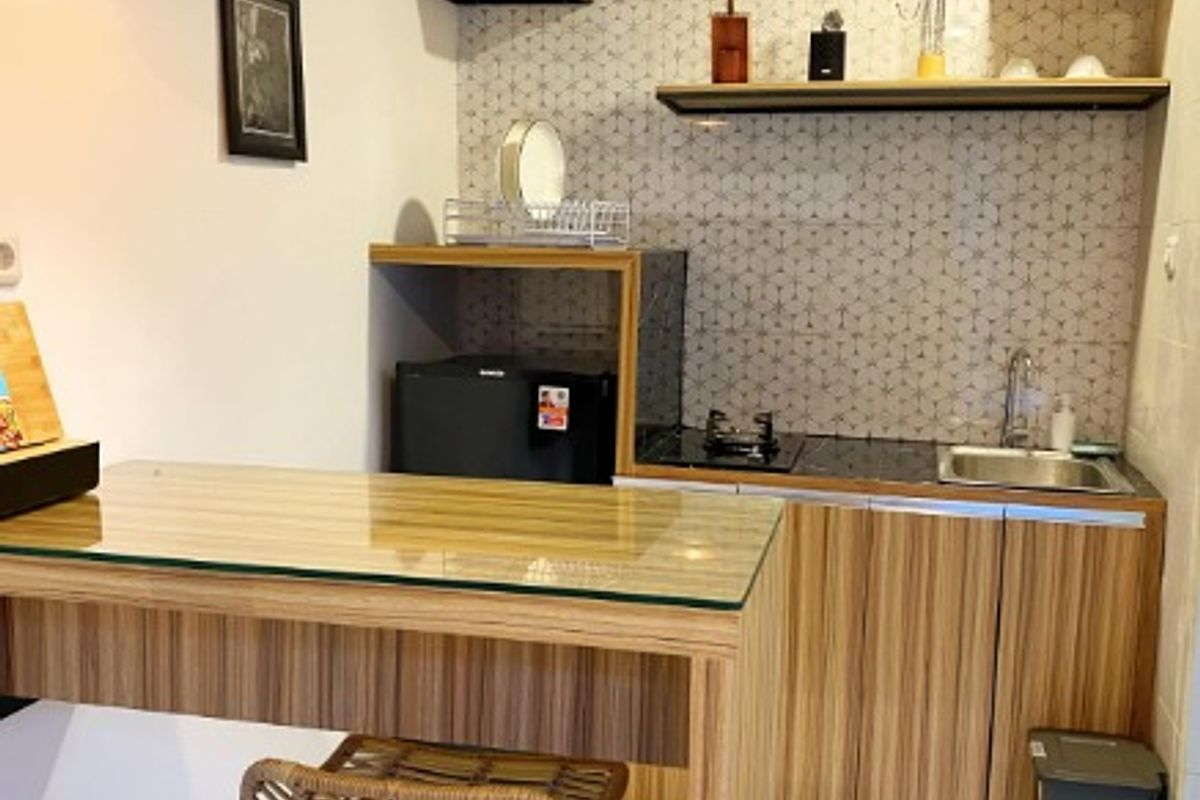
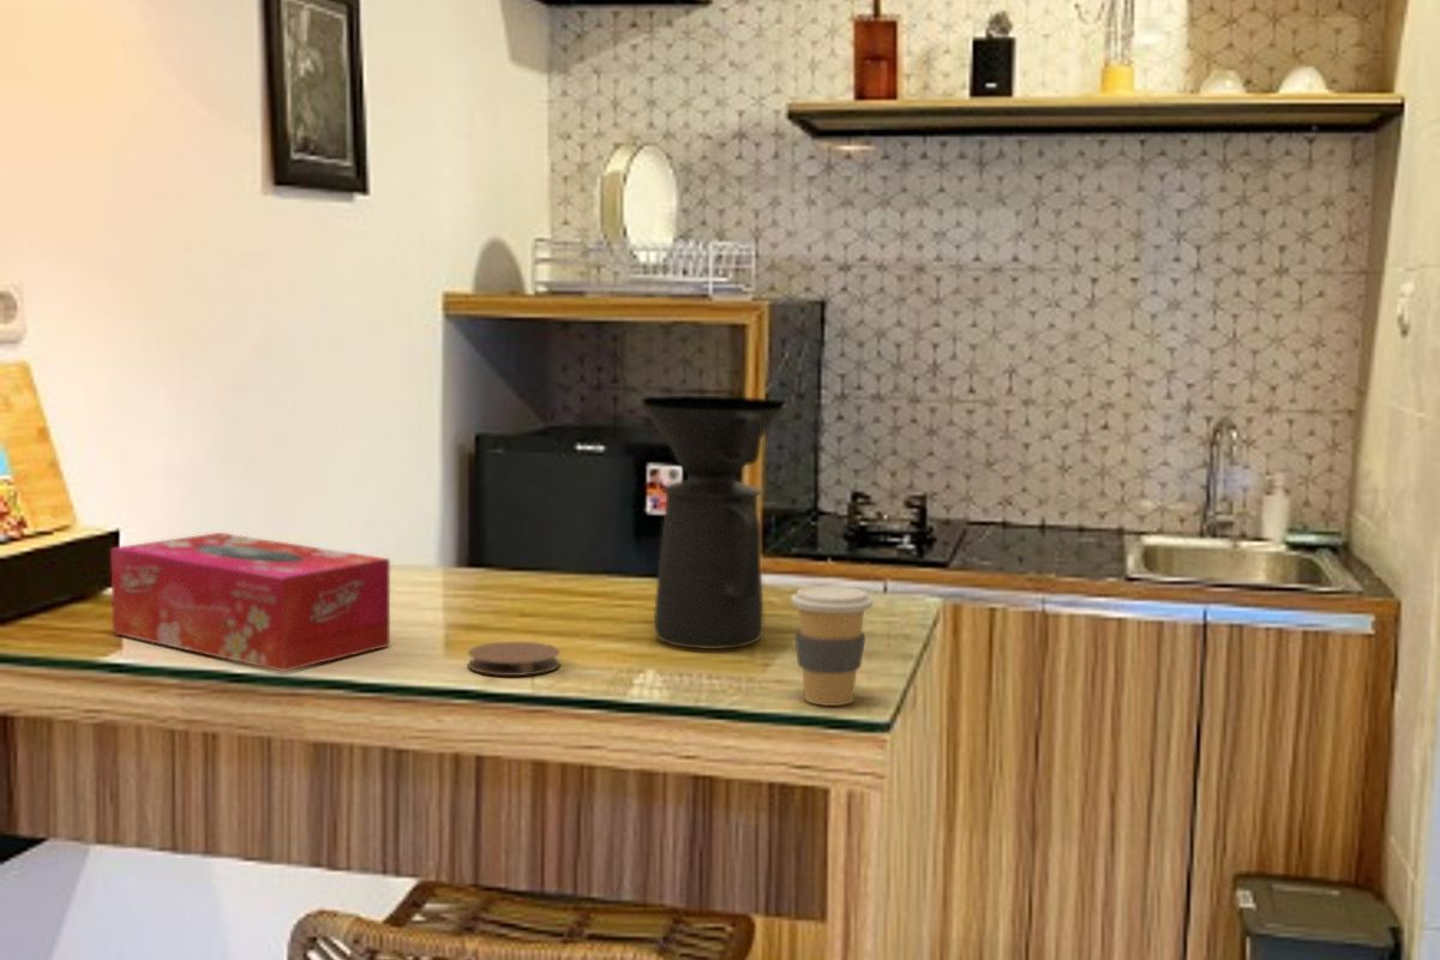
+ coaster [467,641,562,677]
+ tissue box [109,532,391,673]
+ coffee maker [640,395,787,650]
+ coffee cup [790,584,874,707]
